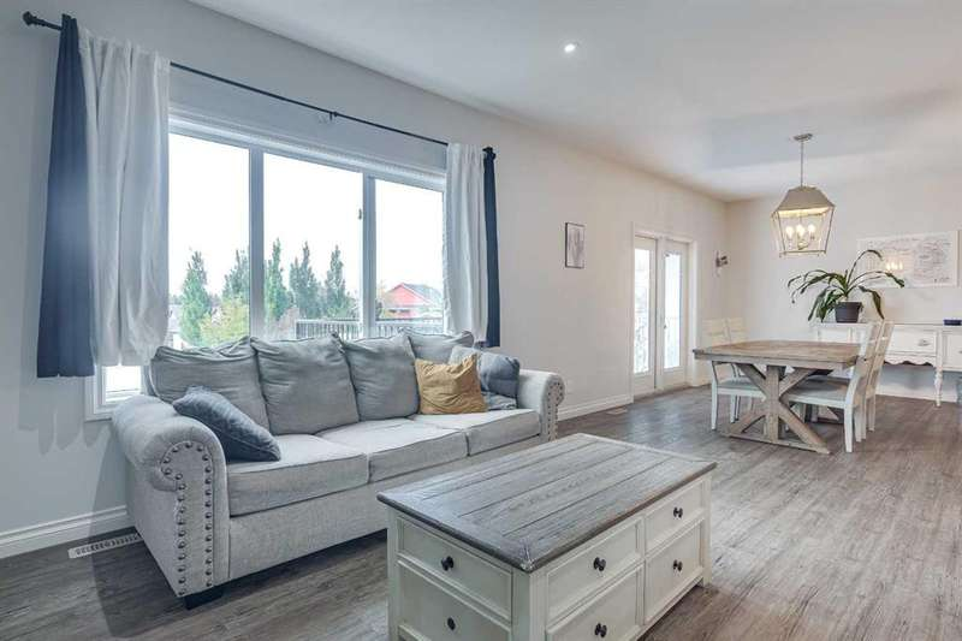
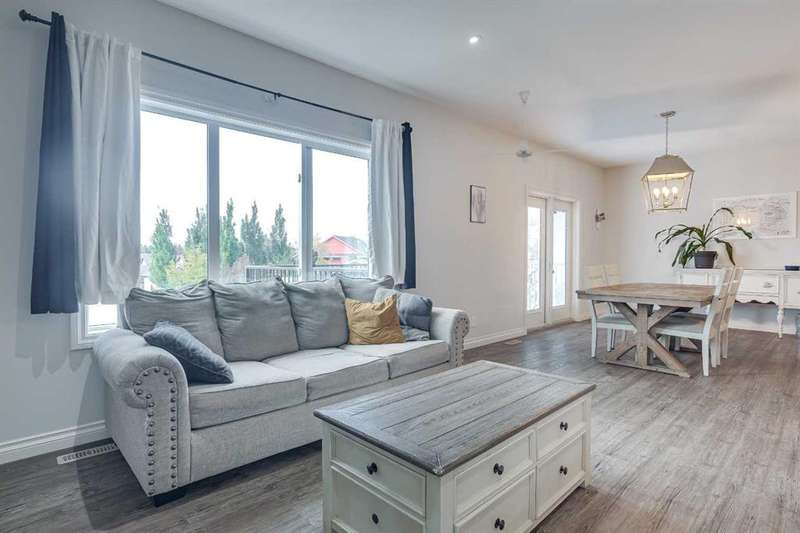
+ ceiling fan [478,90,574,164]
